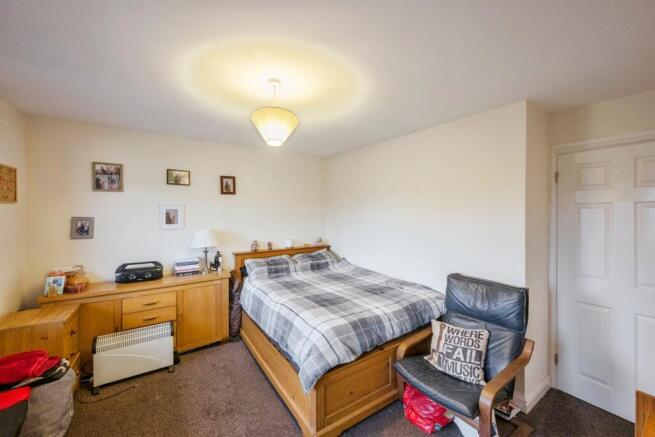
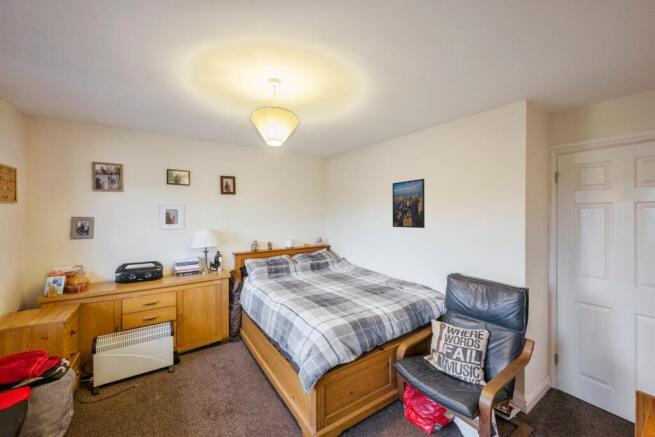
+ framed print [391,178,426,229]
